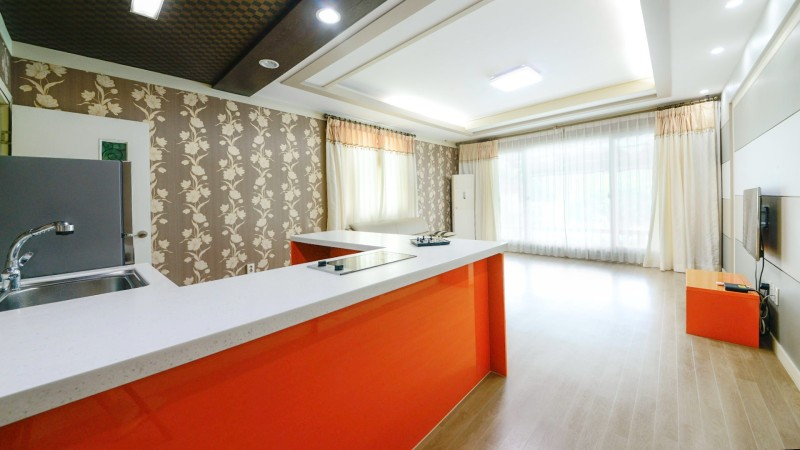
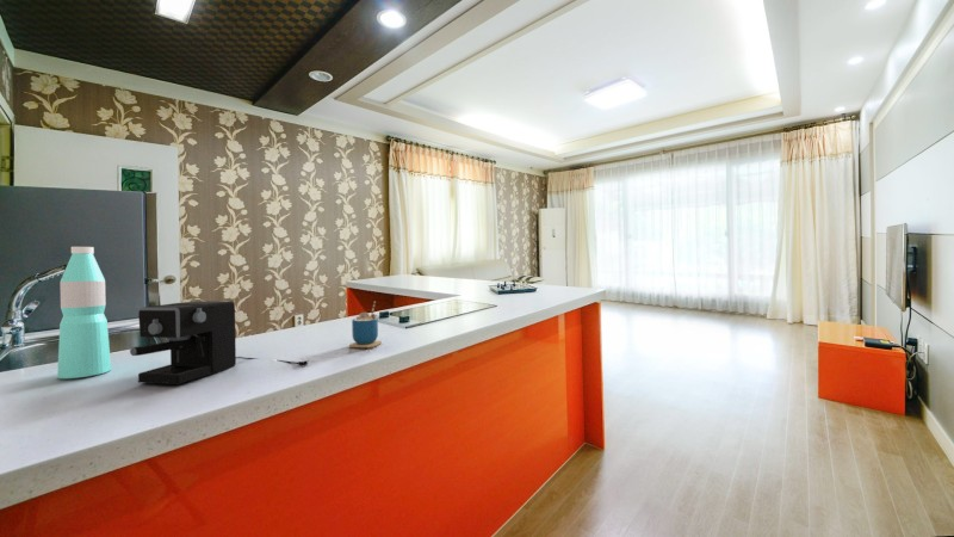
+ coffee maker [129,301,310,385]
+ water bottle [56,246,112,379]
+ cup [348,301,383,348]
